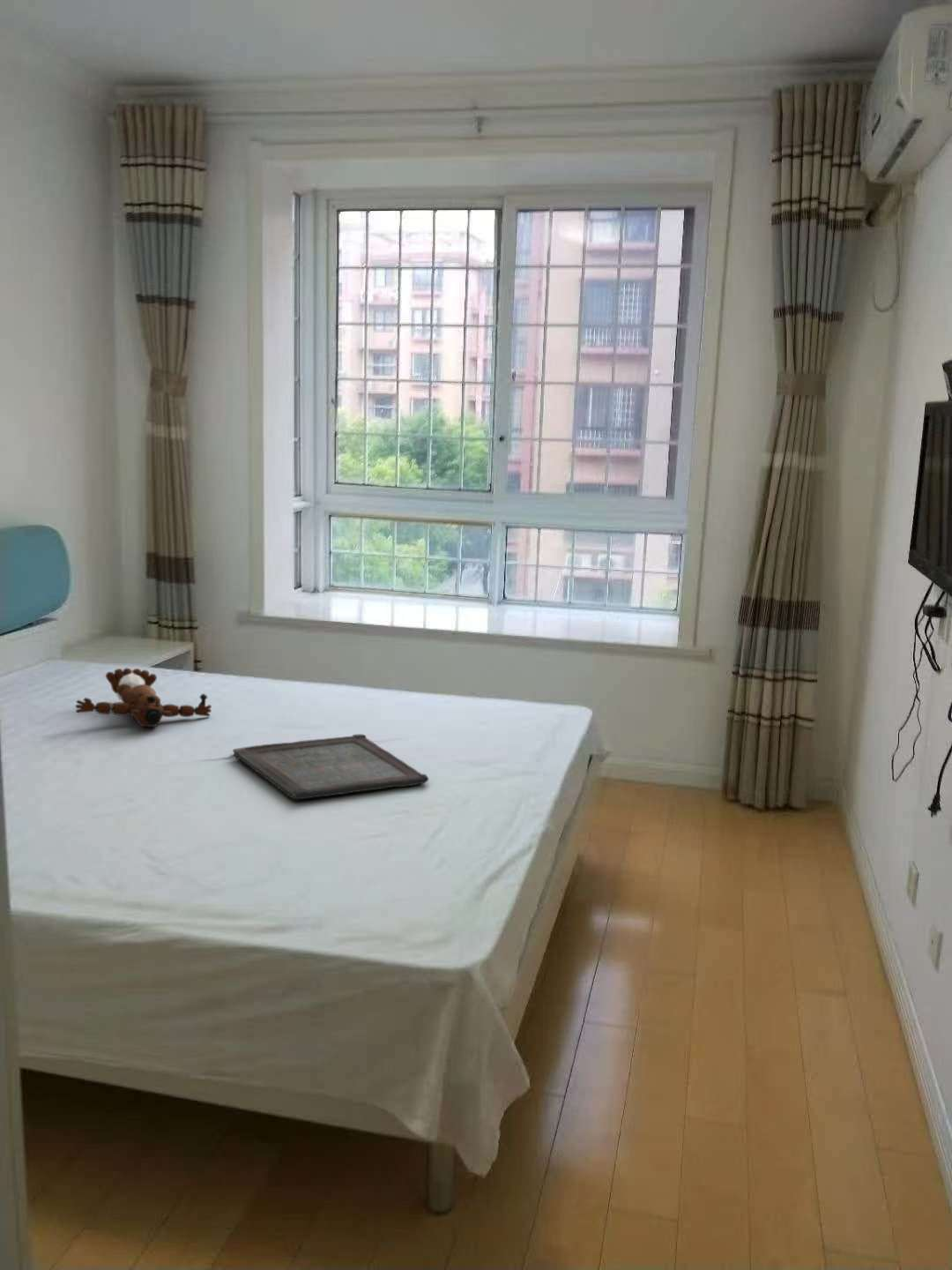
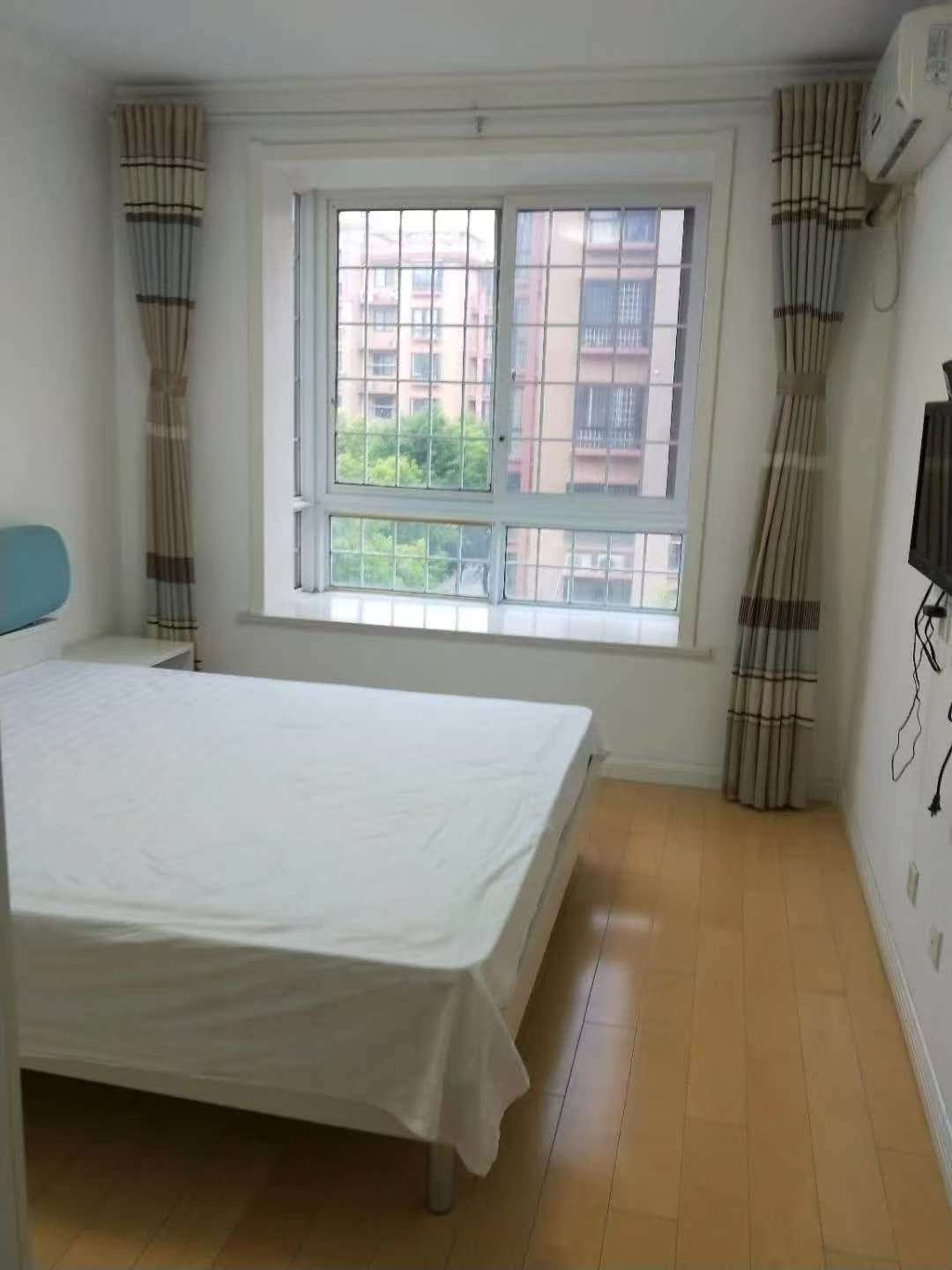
- serving tray [232,733,429,800]
- teddy bear [75,667,212,728]
